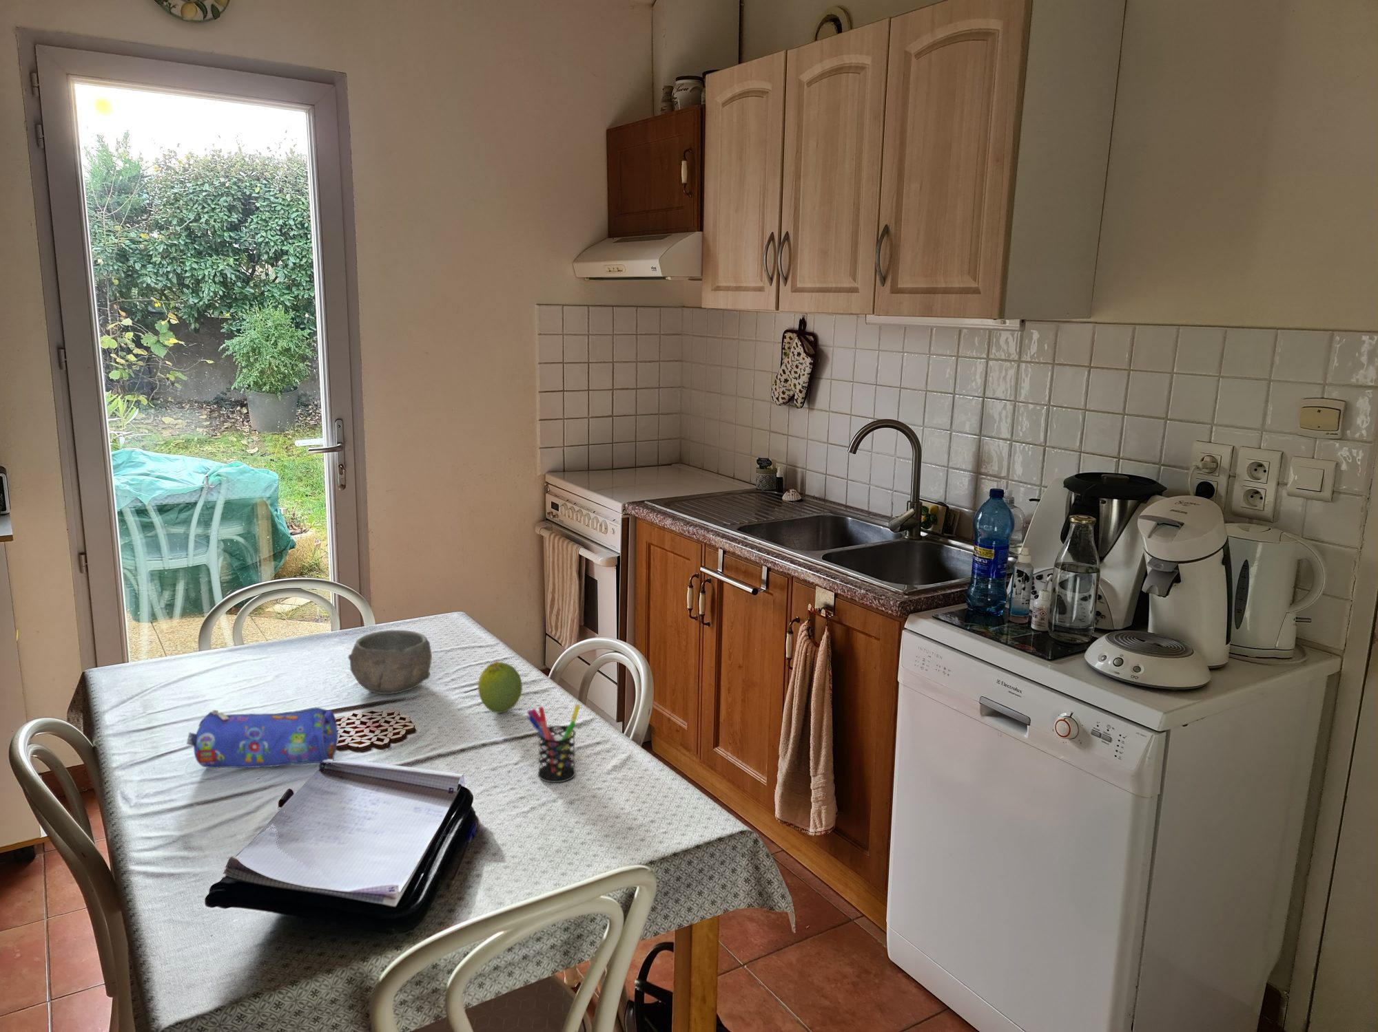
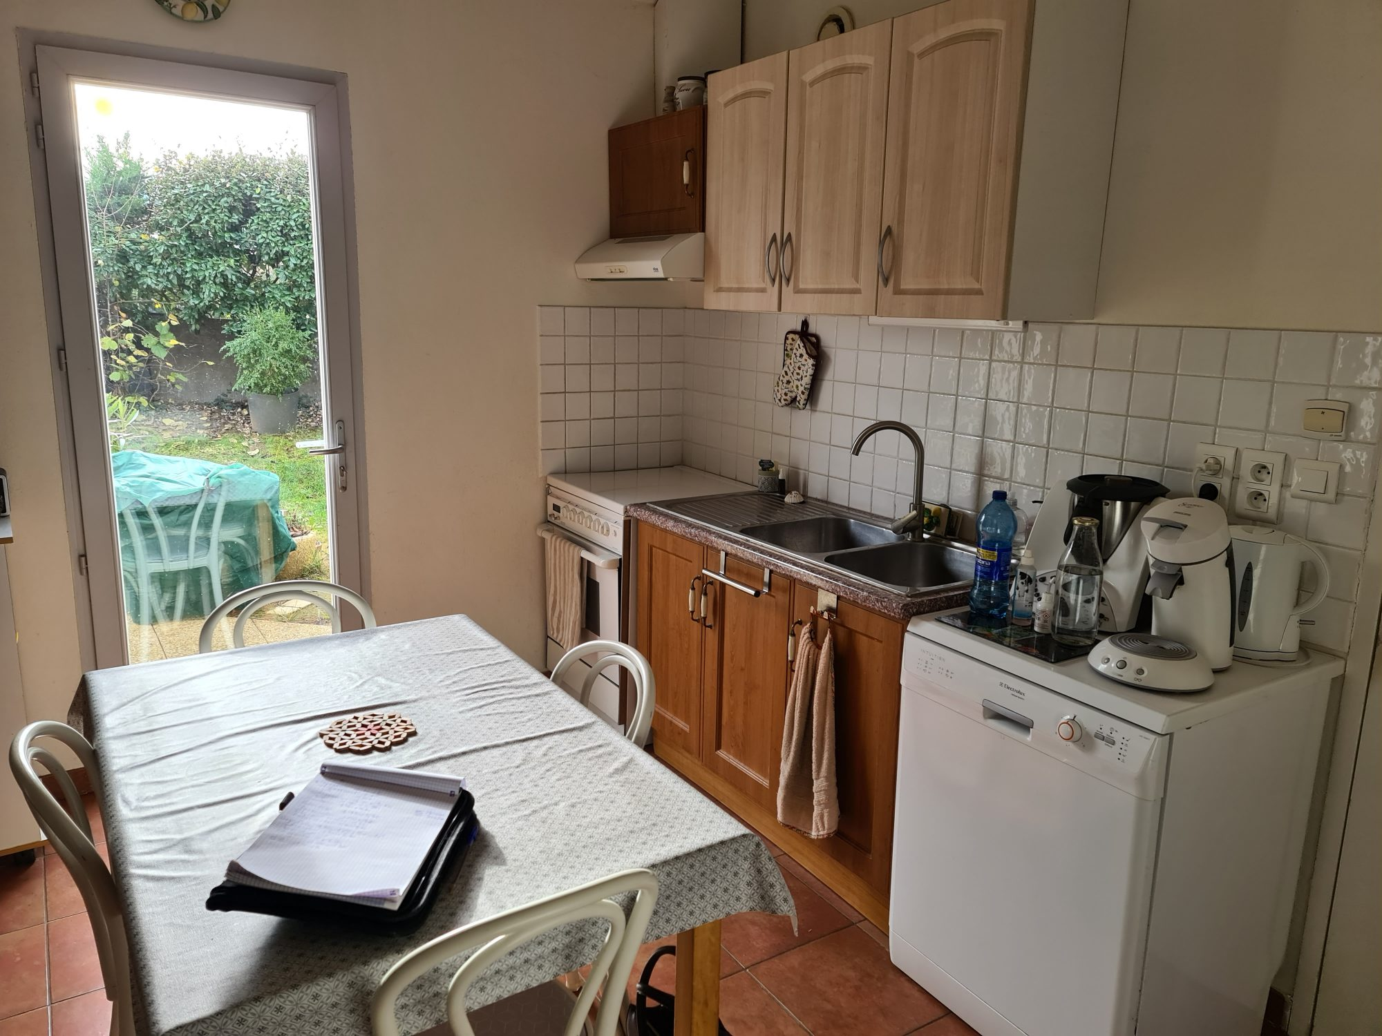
- bowl [347,630,433,695]
- pencil case [186,707,339,770]
- pen holder [526,704,580,783]
- fruit [477,660,523,713]
